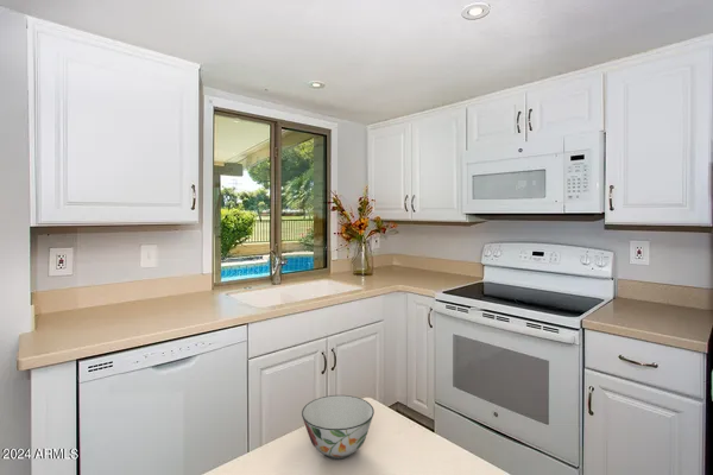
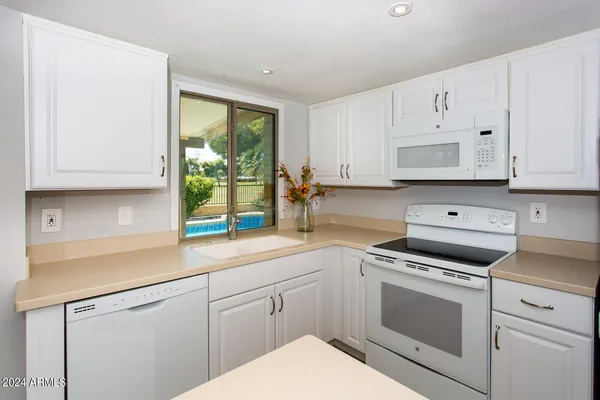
- soup bowl [301,394,376,461]
